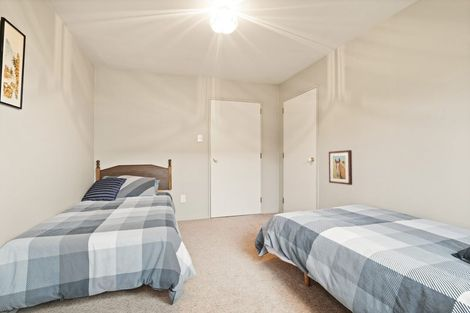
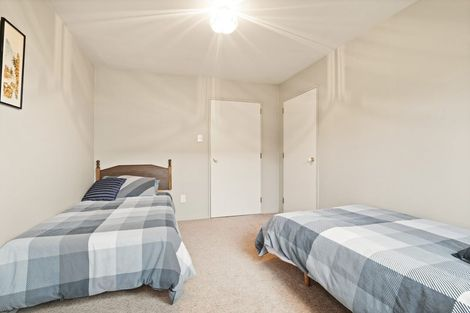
- wall art [328,149,353,186]
